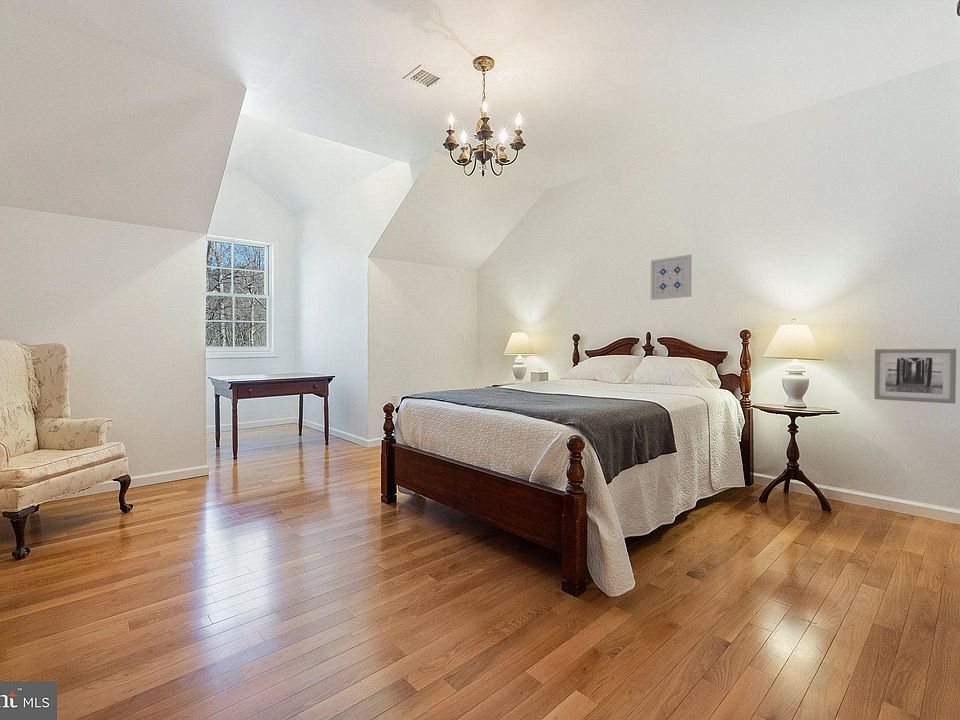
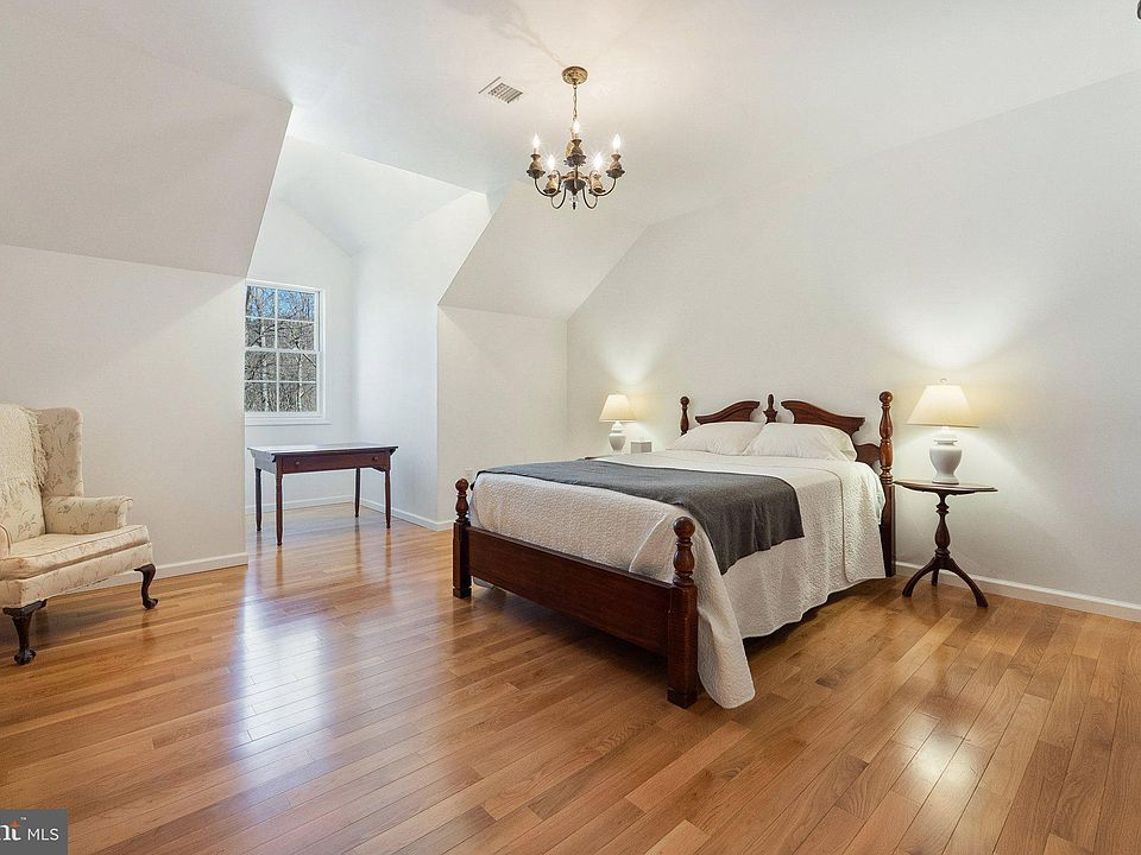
- wall art [650,254,692,301]
- wall art [873,348,957,405]
